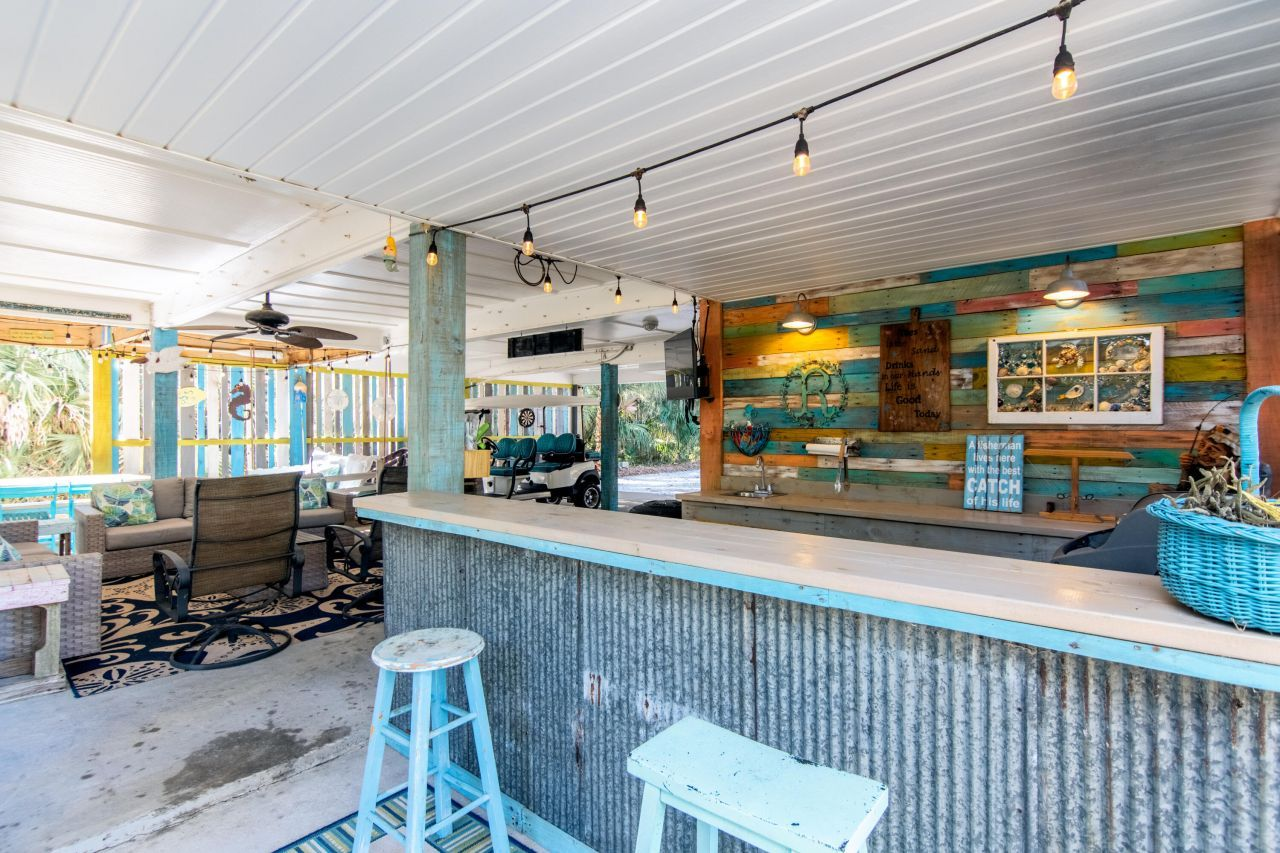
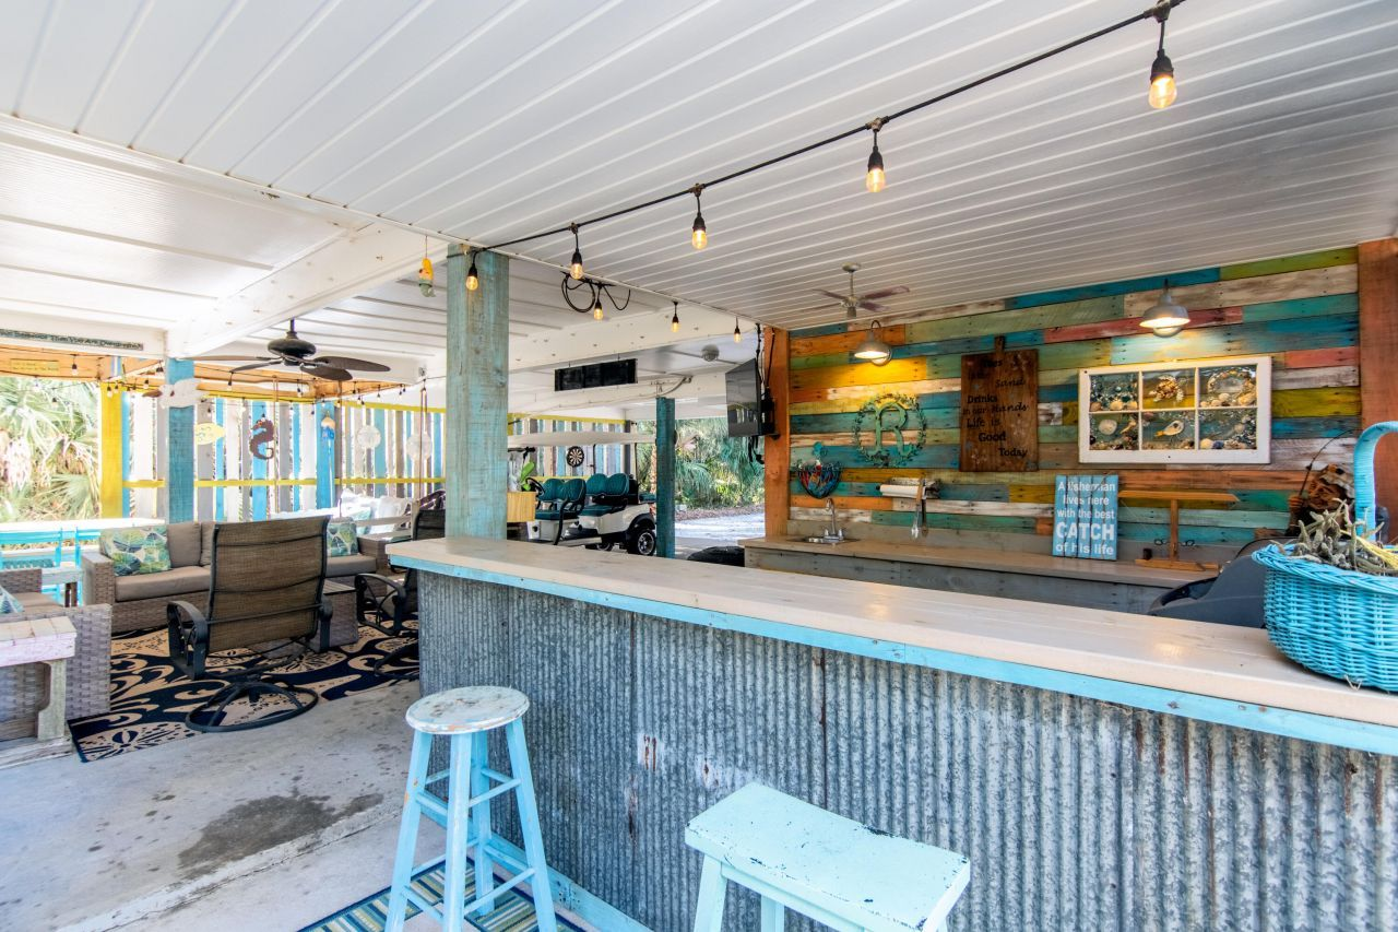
+ ceiling fan [799,261,911,320]
